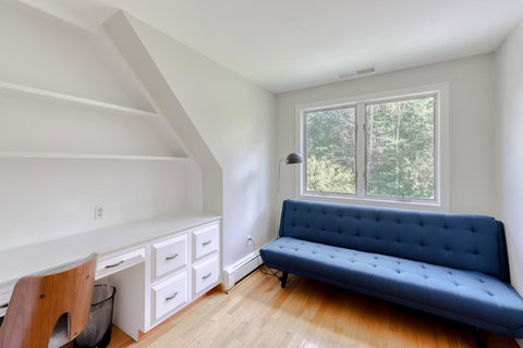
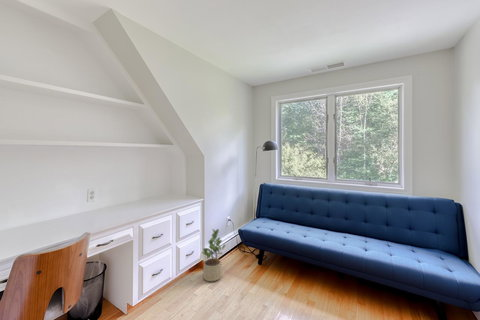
+ potted plant [201,228,227,282]
